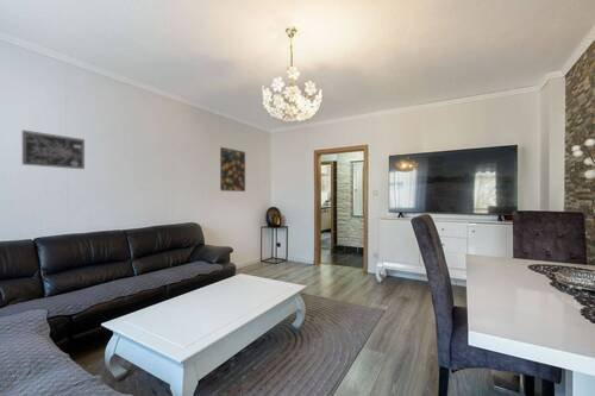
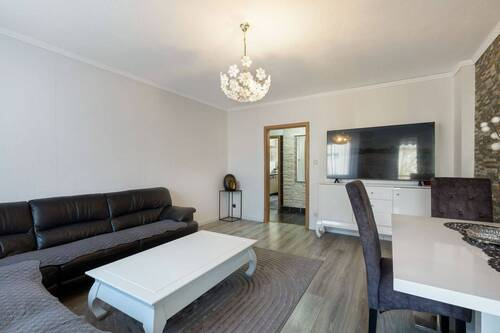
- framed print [219,146,246,193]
- wall art [21,128,86,170]
